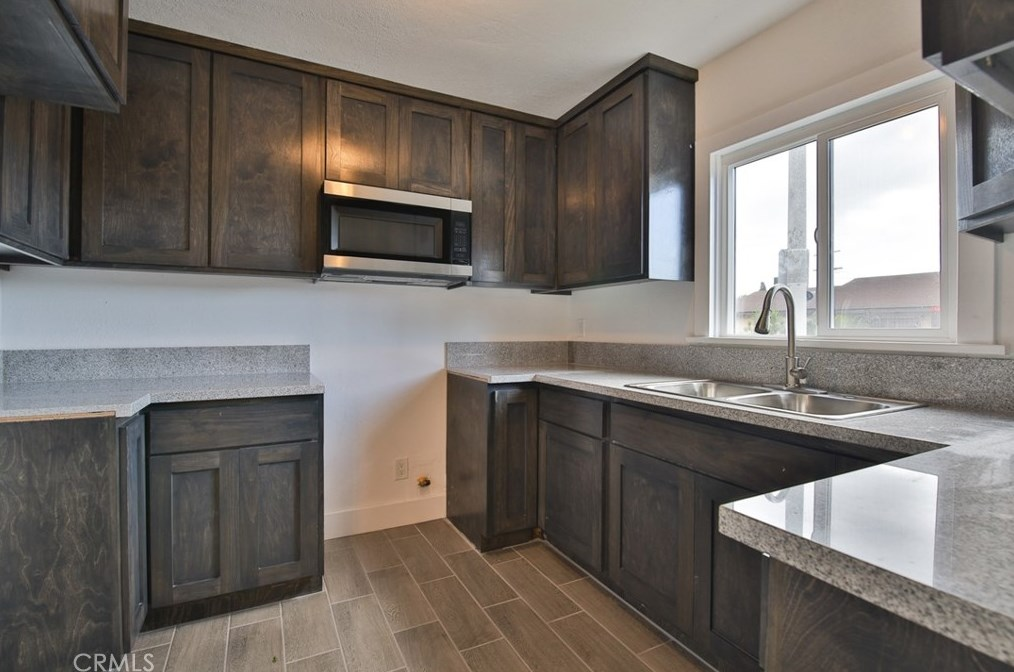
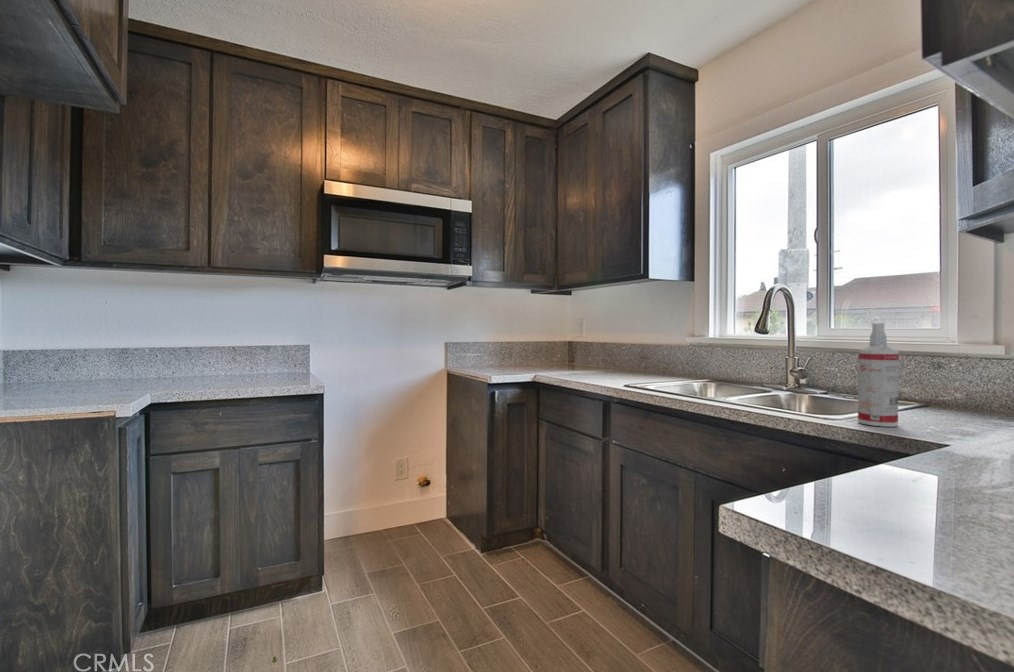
+ spray bottle [857,322,900,428]
